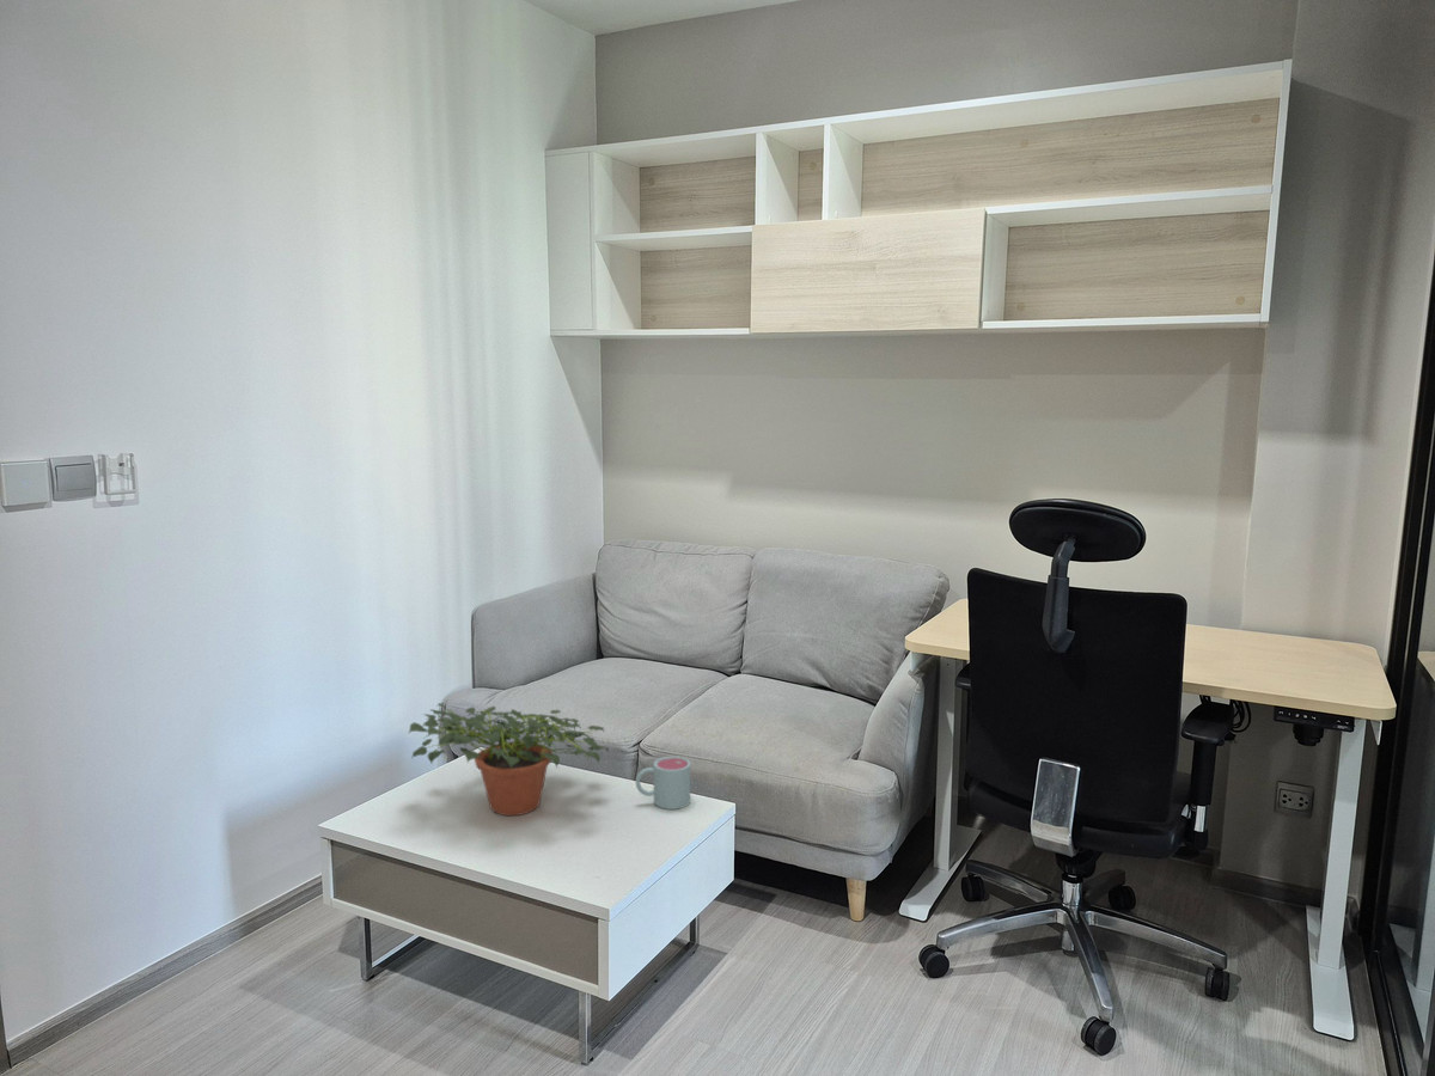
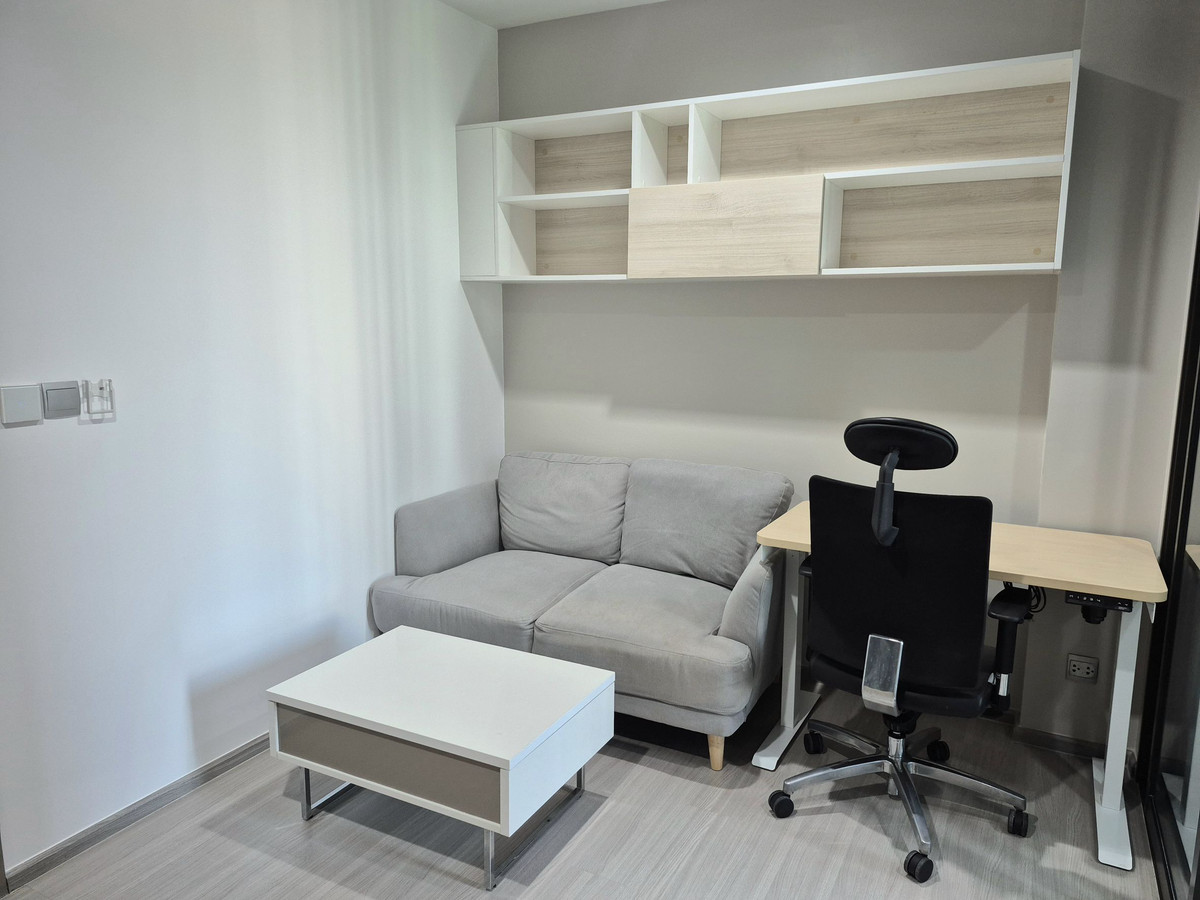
- mug [635,756,691,811]
- potted plant [408,702,610,817]
